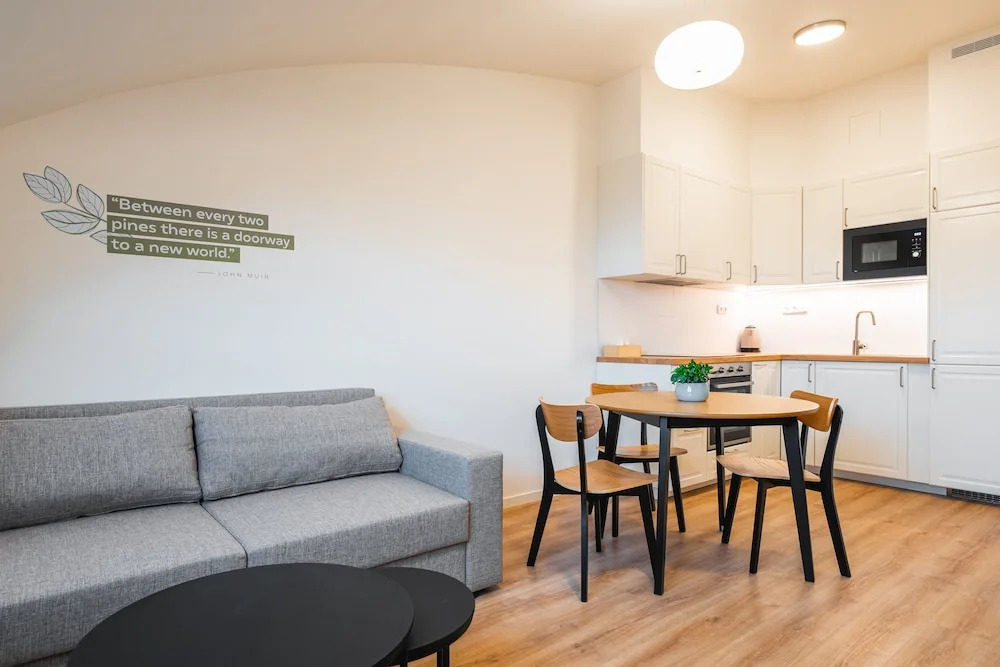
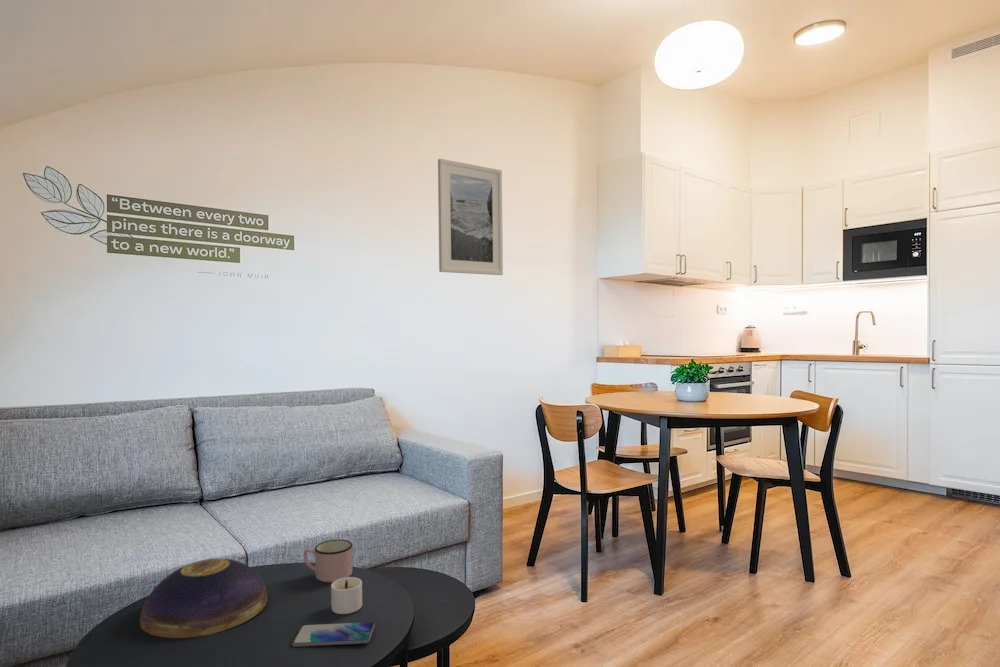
+ mug [303,539,353,583]
+ candle [330,576,363,615]
+ decorative bowl [139,558,269,639]
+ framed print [437,158,504,276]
+ smartphone [291,621,376,648]
